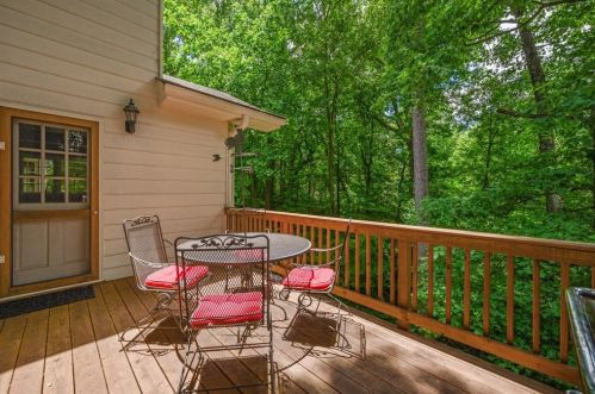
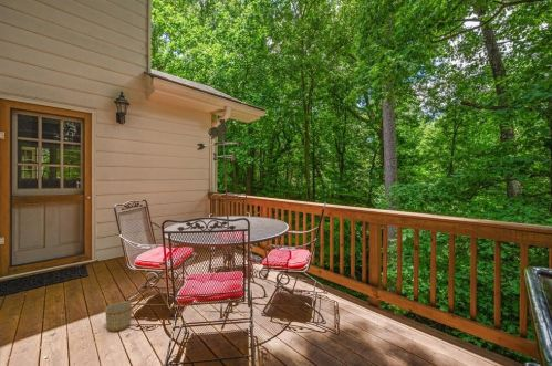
+ planter [104,301,133,333]
